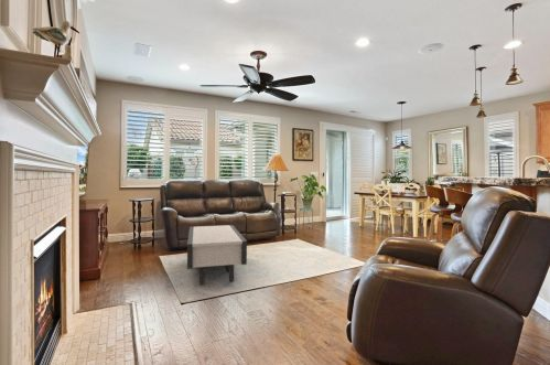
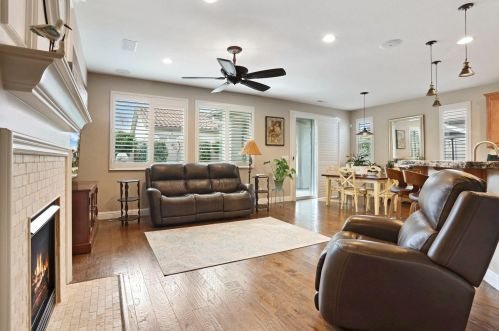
- coffee table [186,224,248,286]
